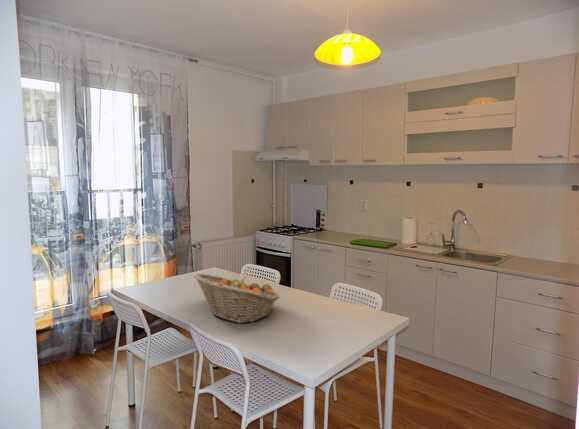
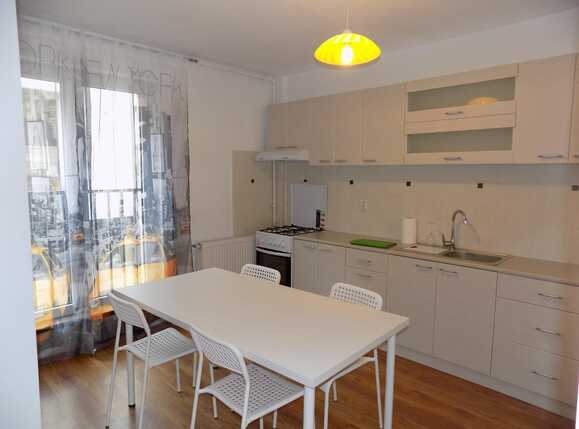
- fruit basket [193,273,280,324]
